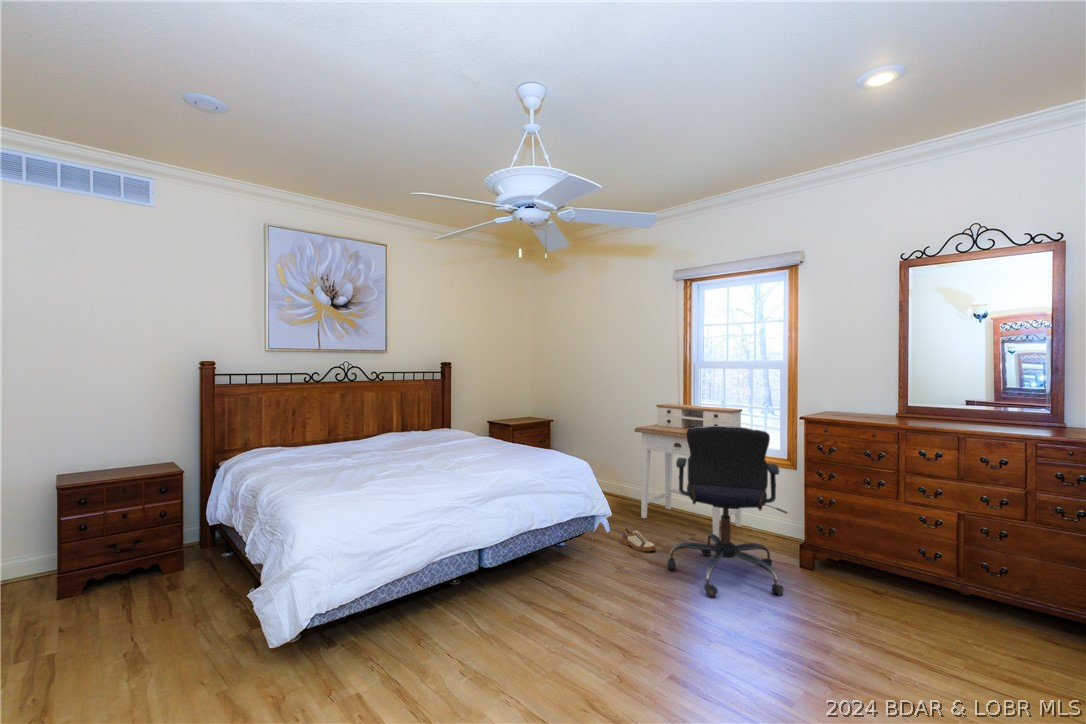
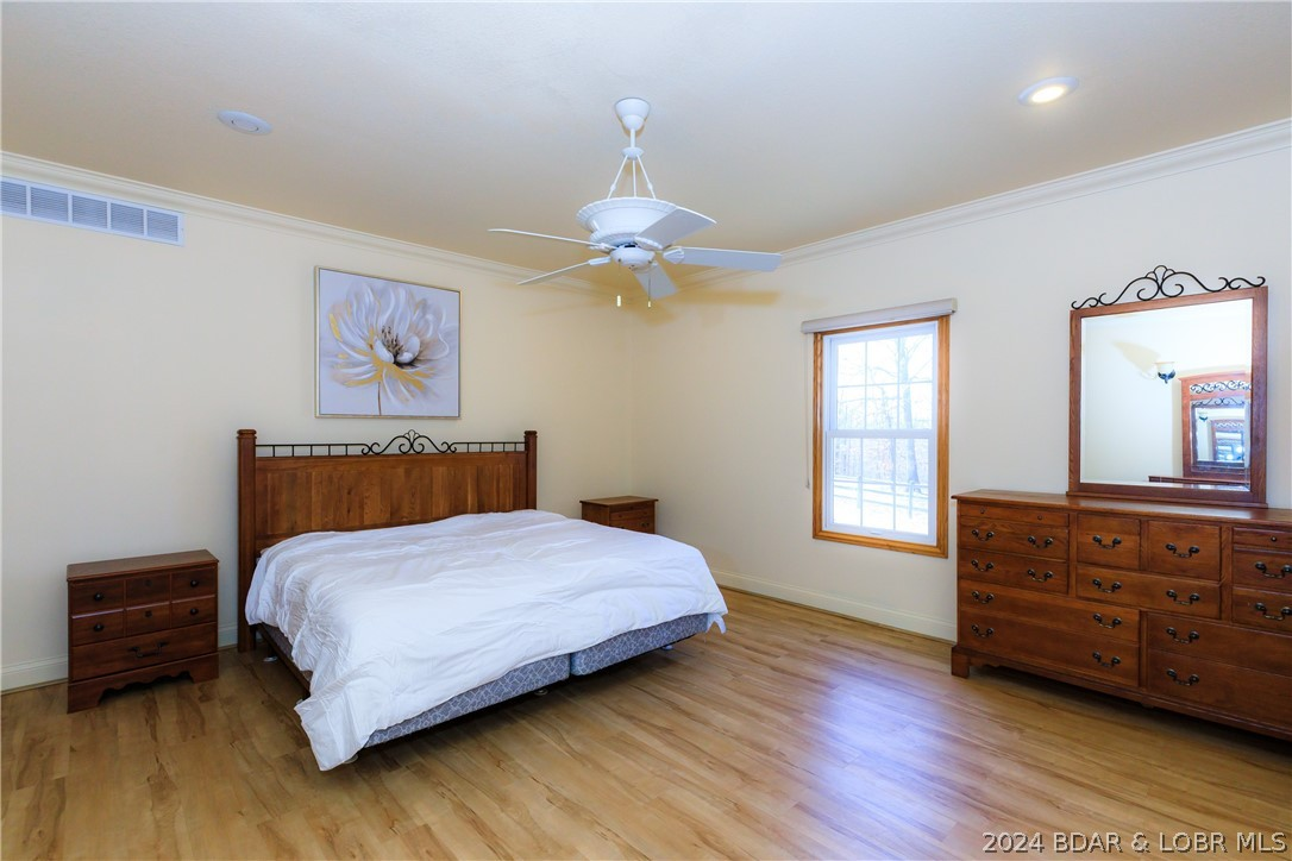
- desk [633,403,743,538]
- shoe [620,527,657,552]
- office chair [666,426,789,598]
